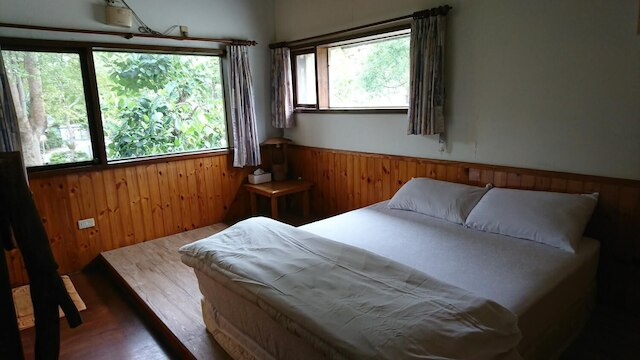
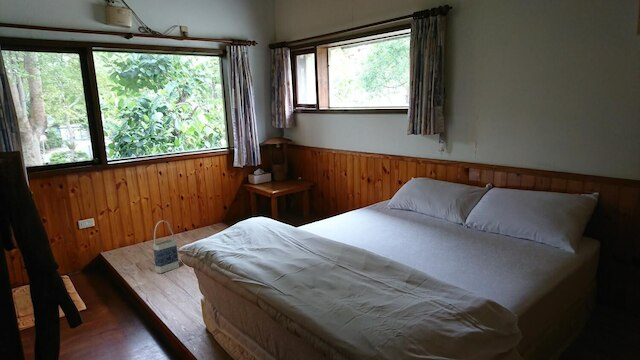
+ bag [152,220,180,274]
